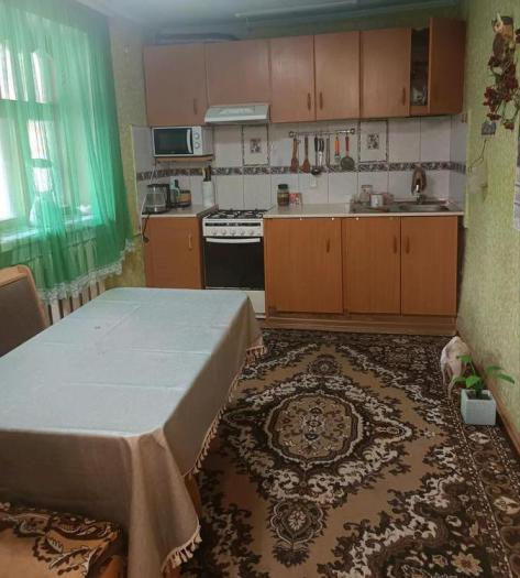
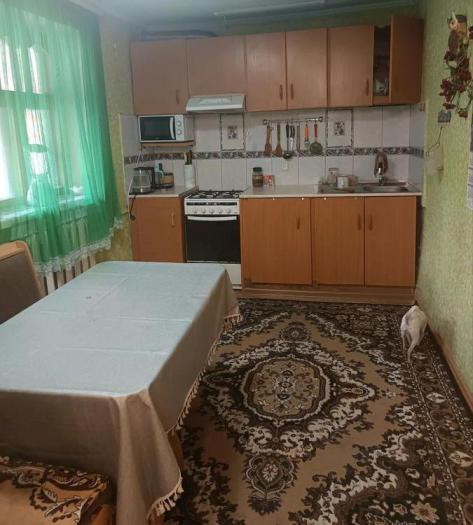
- potted plant [451,355,516,426]
